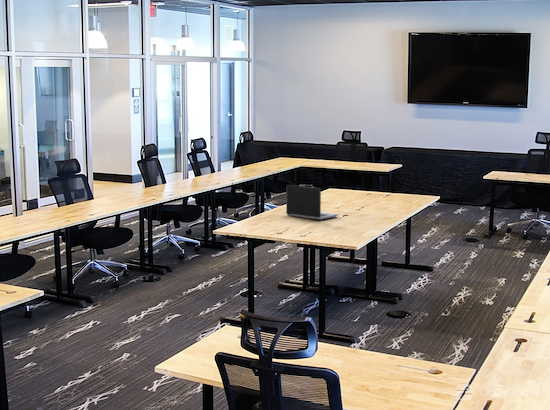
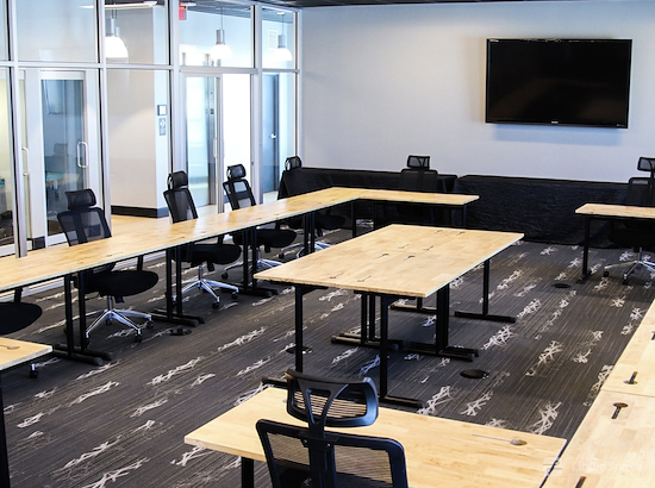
- laptop computer [285,184,340,221]
